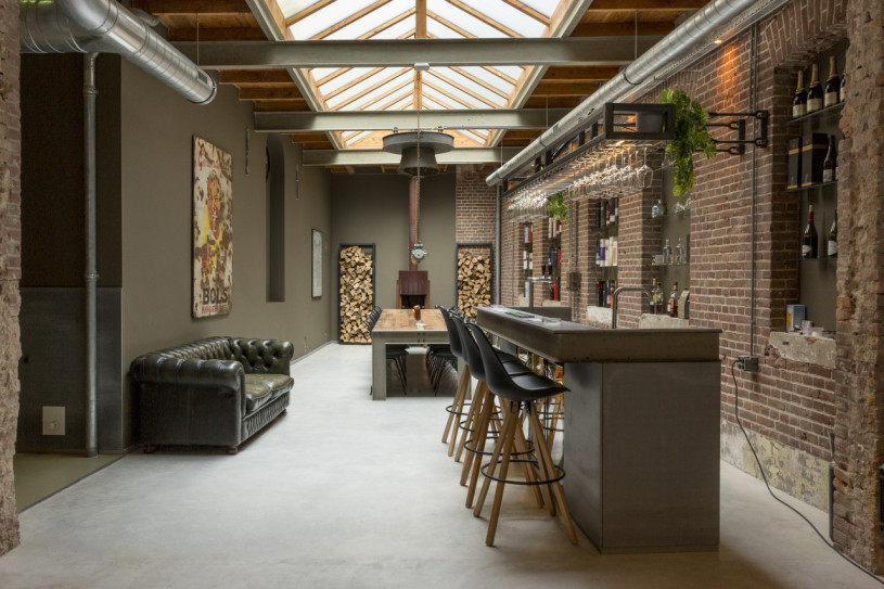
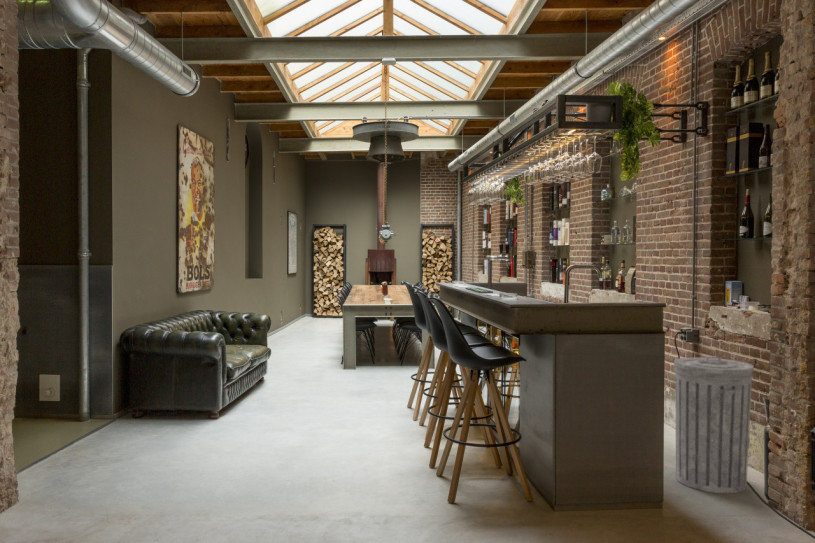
+ trash can [673,355,755,494]
